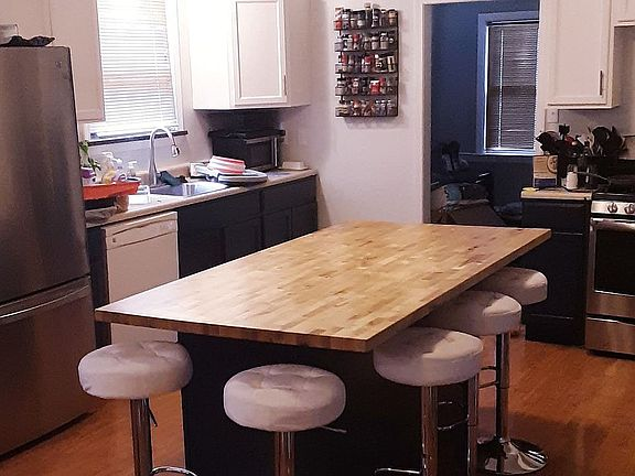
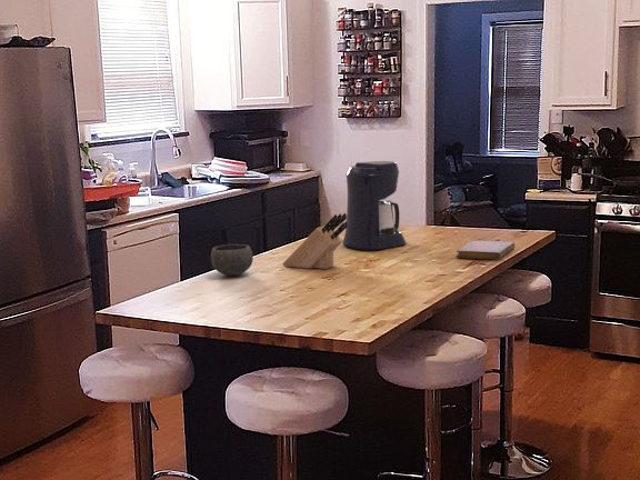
+ coffee maker [341,160,407,251]
+ notebook [456,240,516,260]
+ bowl [210,243,254,277]
+ knife block [281,212,348,270]
